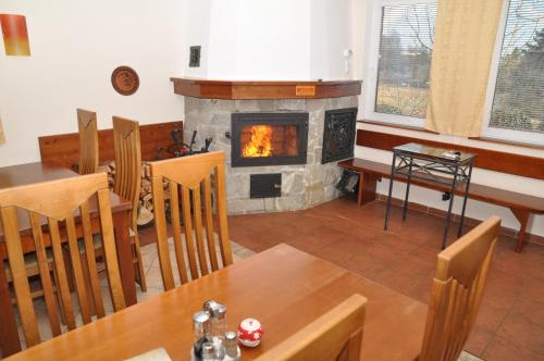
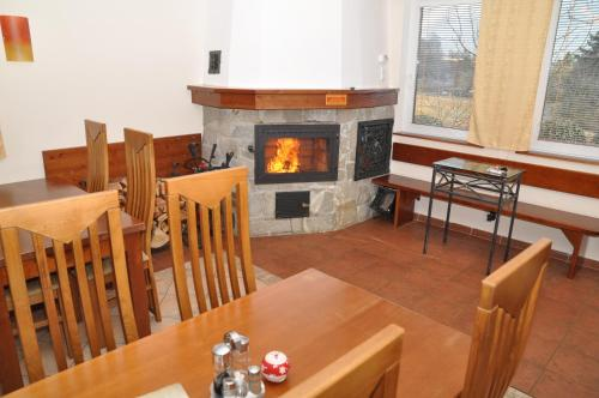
- decorative plate [110,65,140,97]
